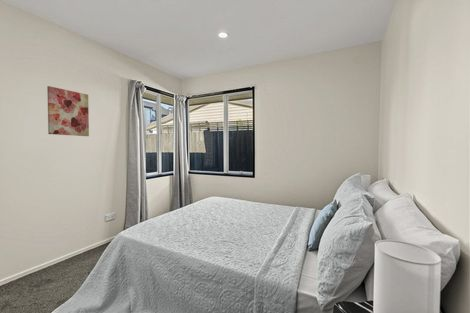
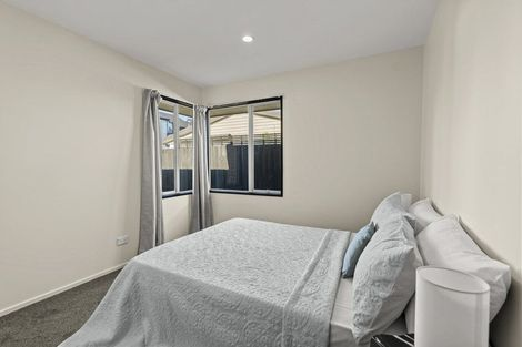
- wall art [46,85,90,137]
